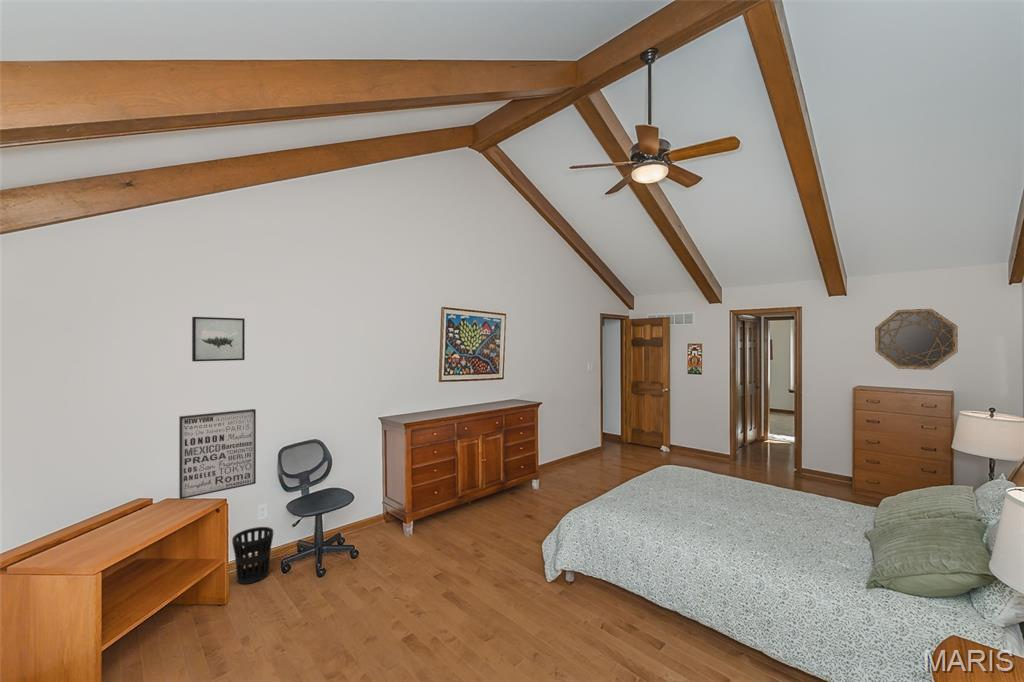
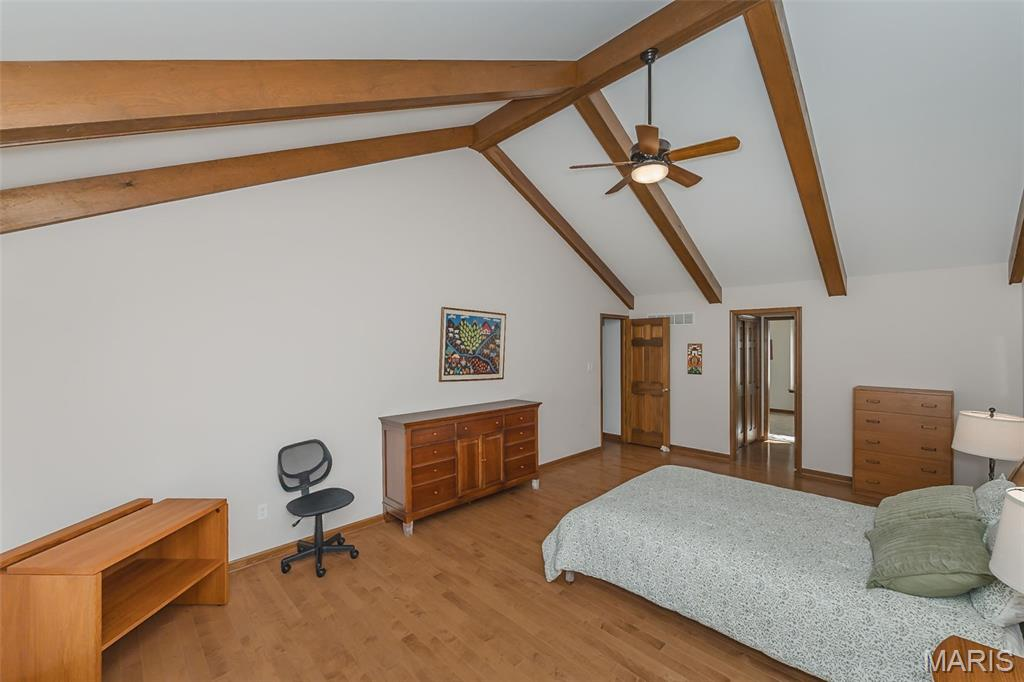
- wastebasket [231,526,274,585]
- wall art [191,316,246,362]
- home mirror [874,308,959,371]
- wall art [178,408,257,500]
